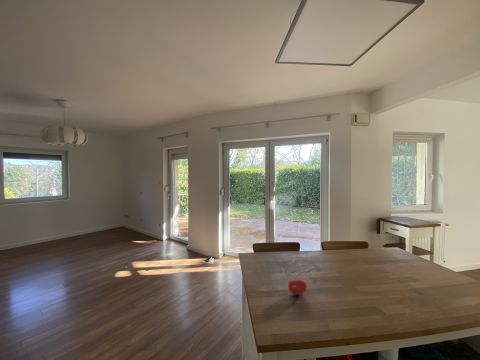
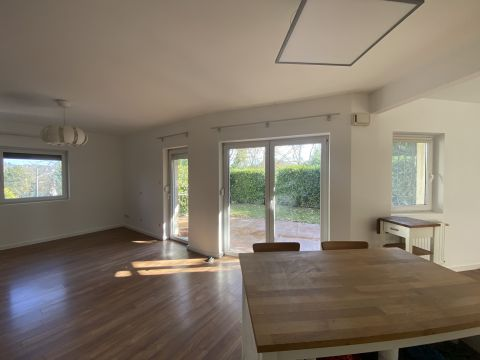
- fruit [287,278,308,296]
